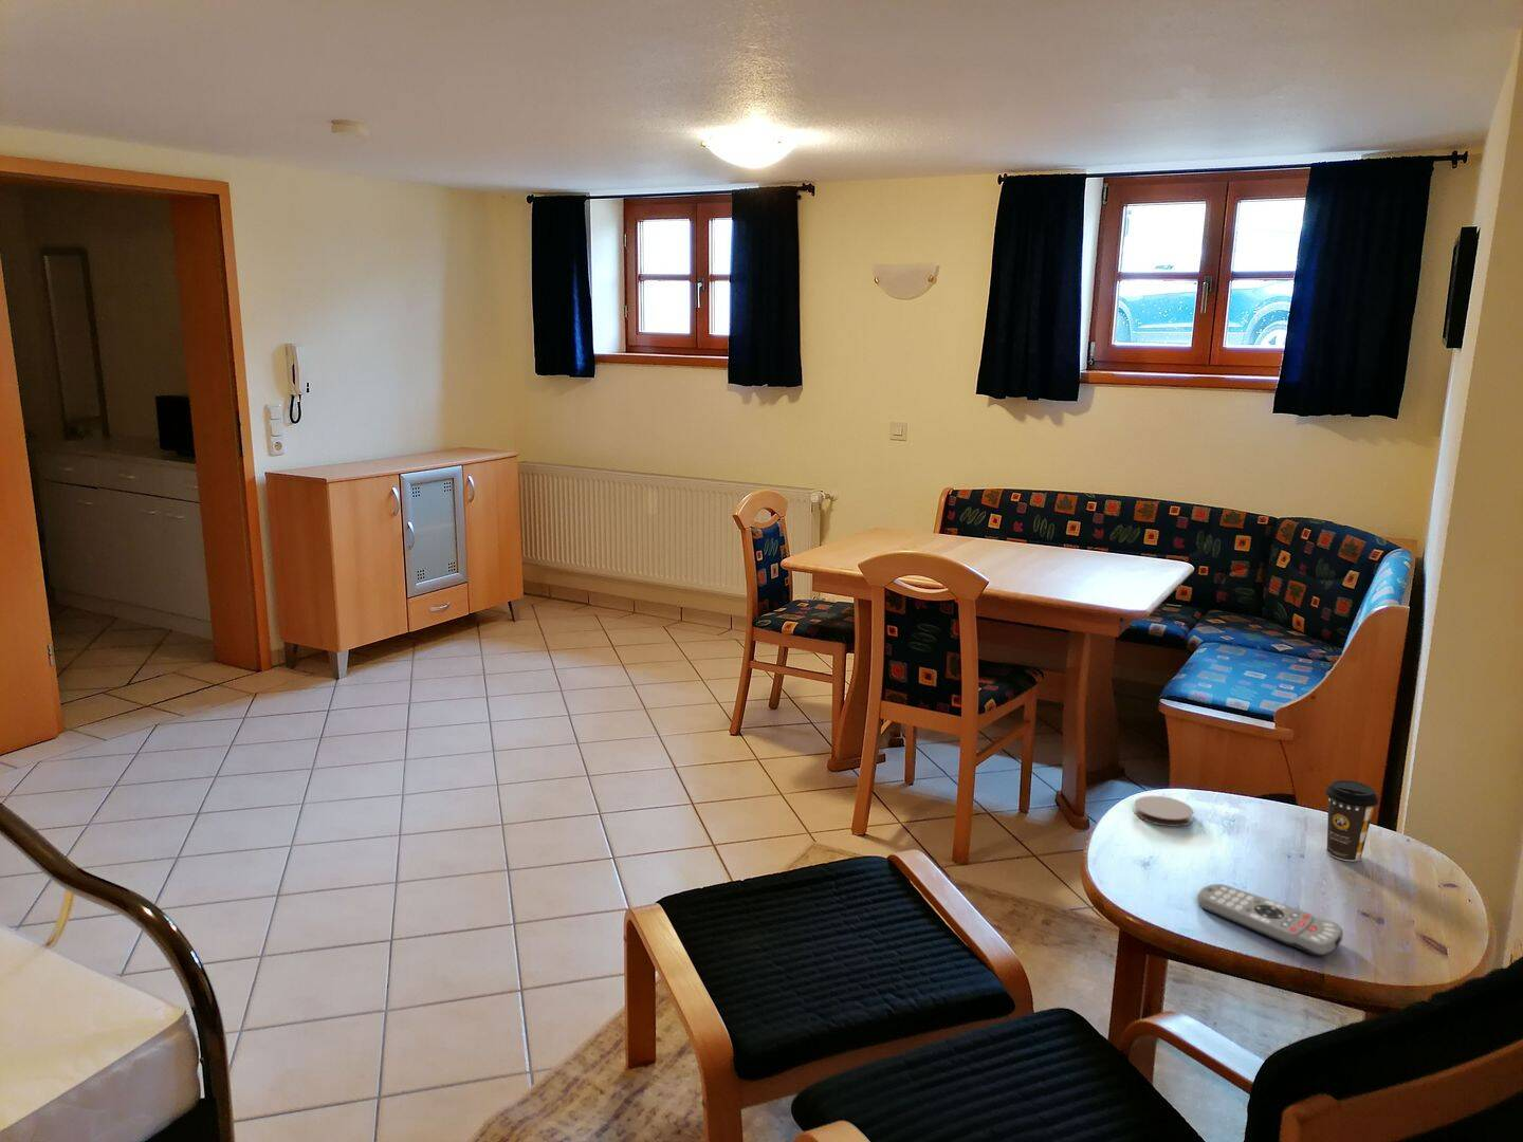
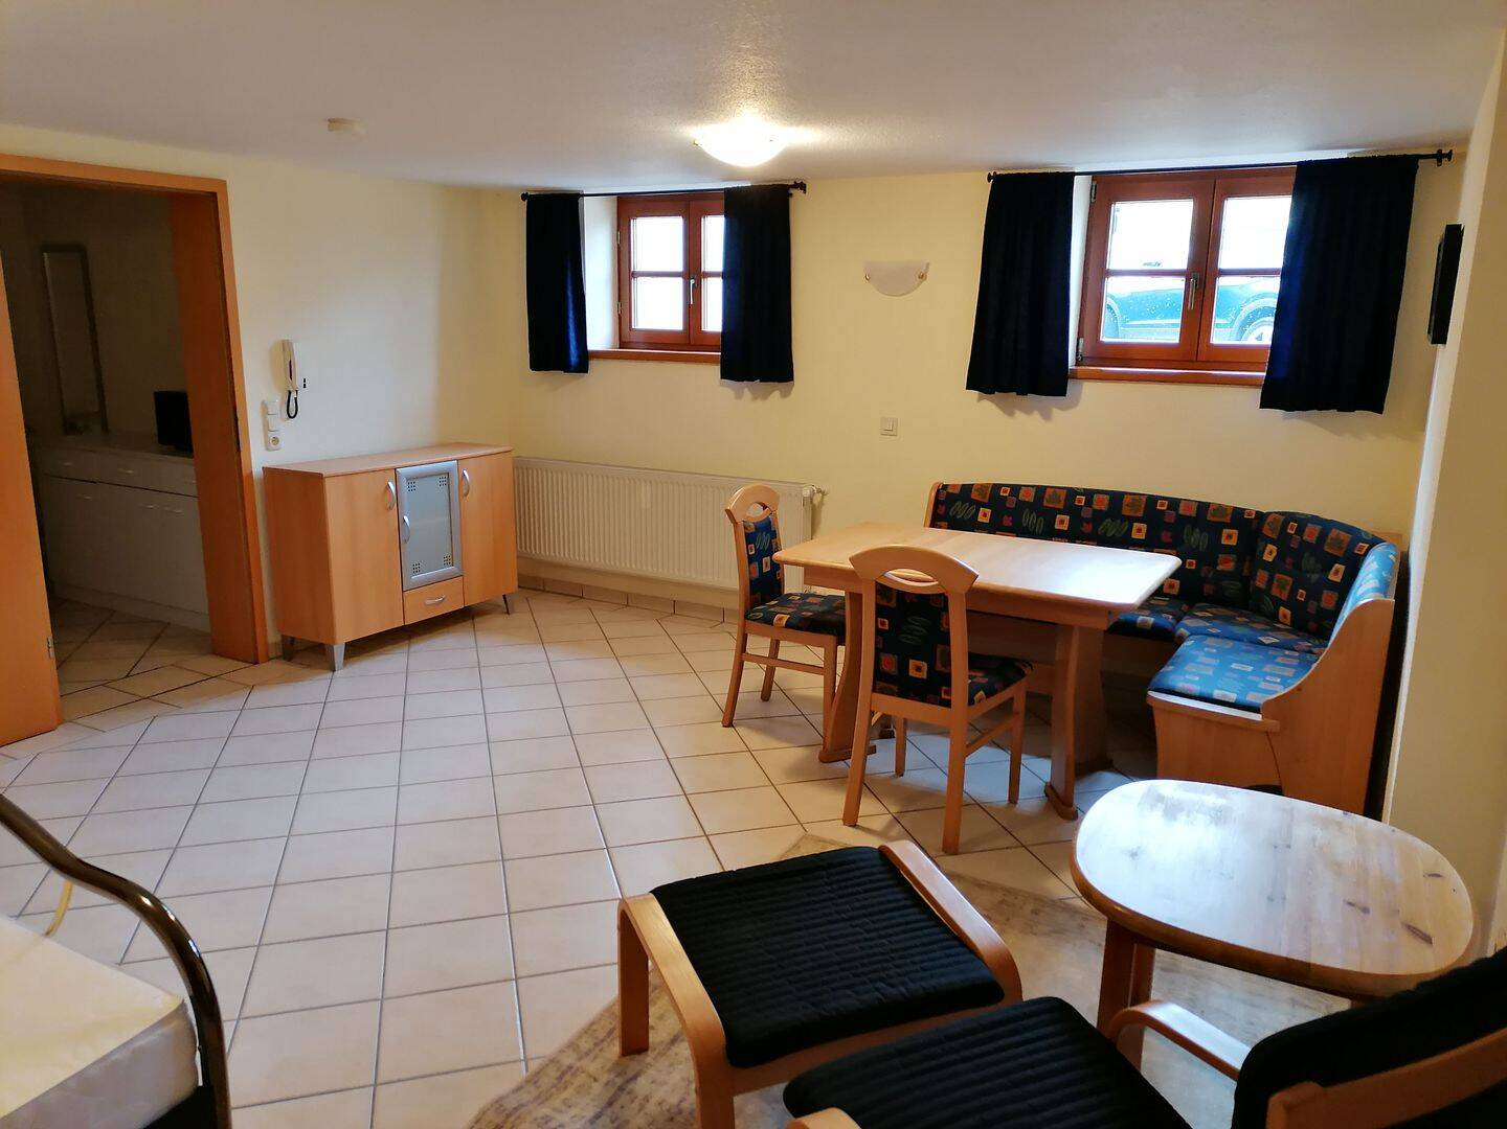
- coffee cup [1324,780,1379,861]
- remote control [1196,883,1344,957]
- coaster [1133,795,1194,828]
